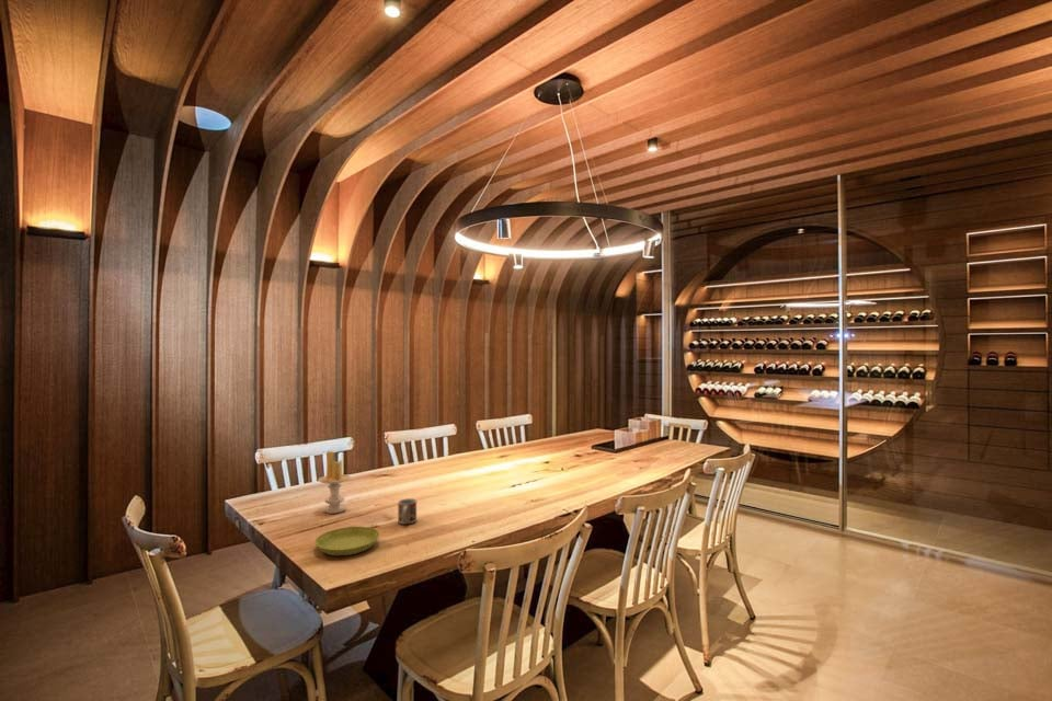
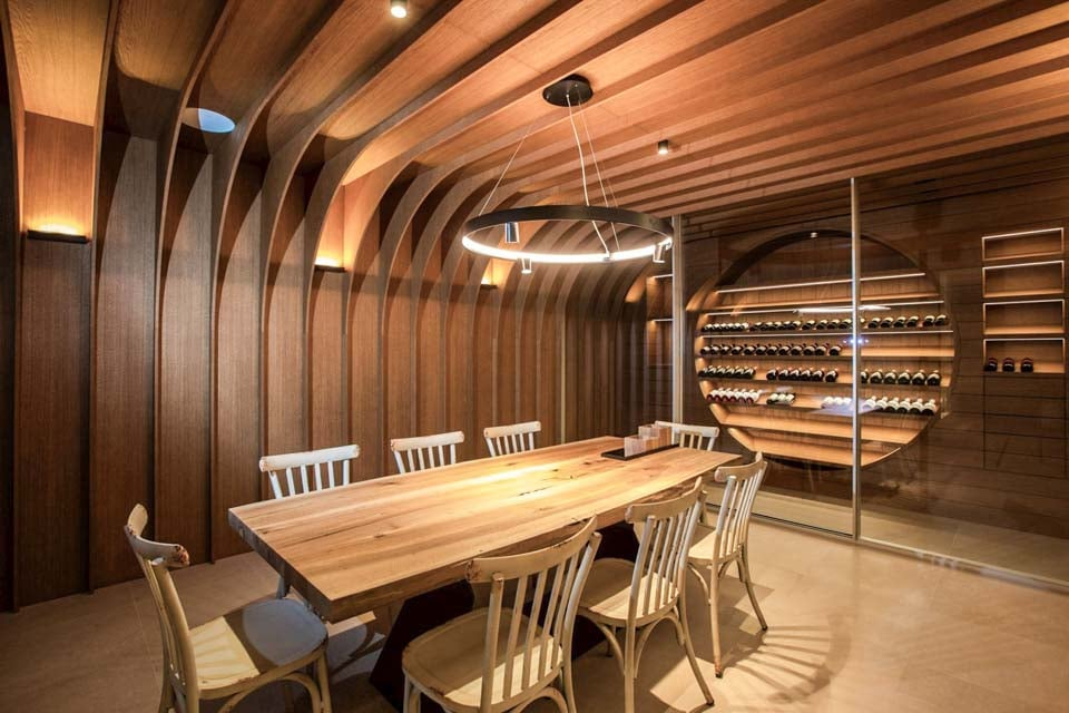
- saucer [313,526,380,556]
- cup [397,497,418,525]
- candle [317,449,352,515]
